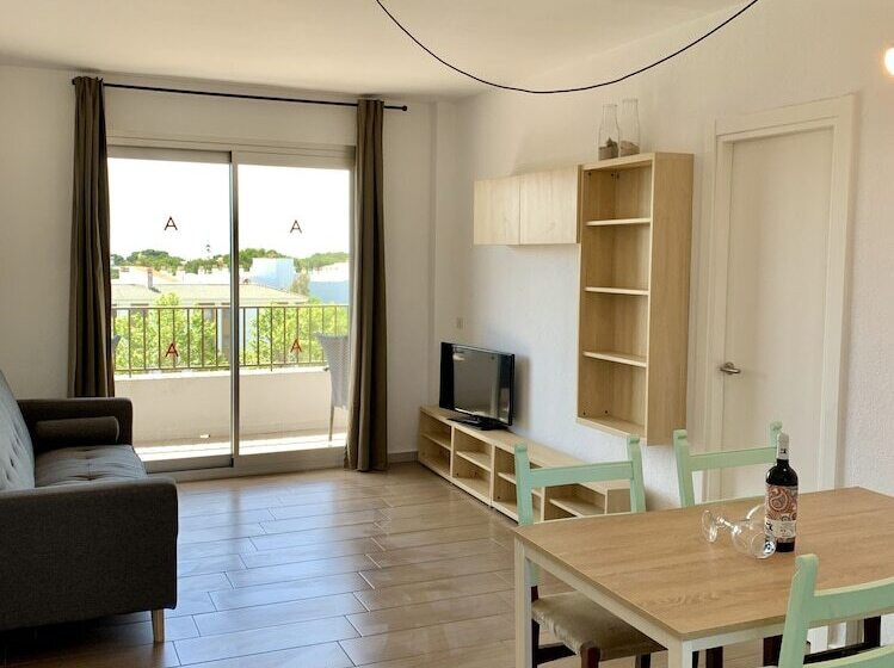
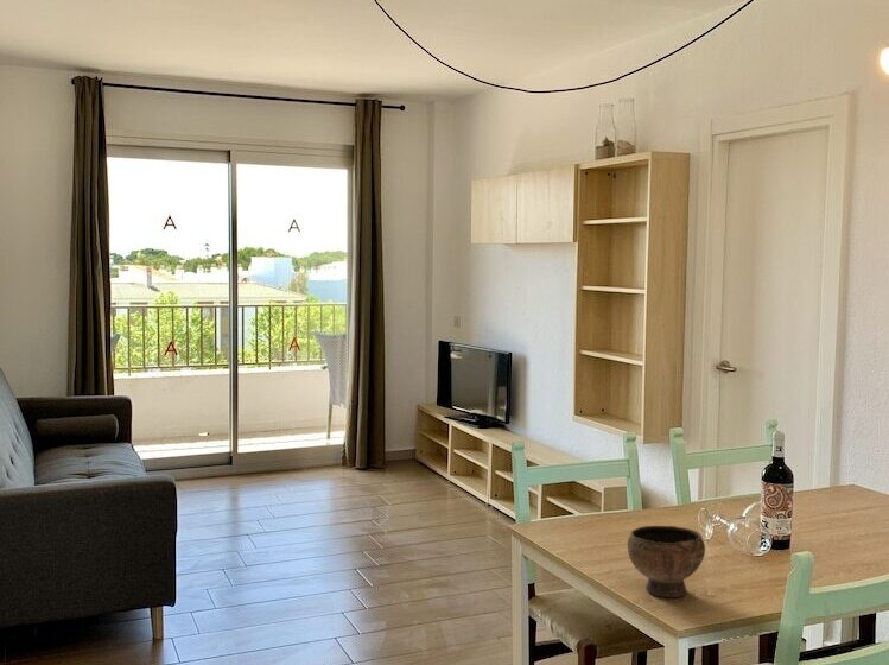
+ bowl [626,525,706,598]
